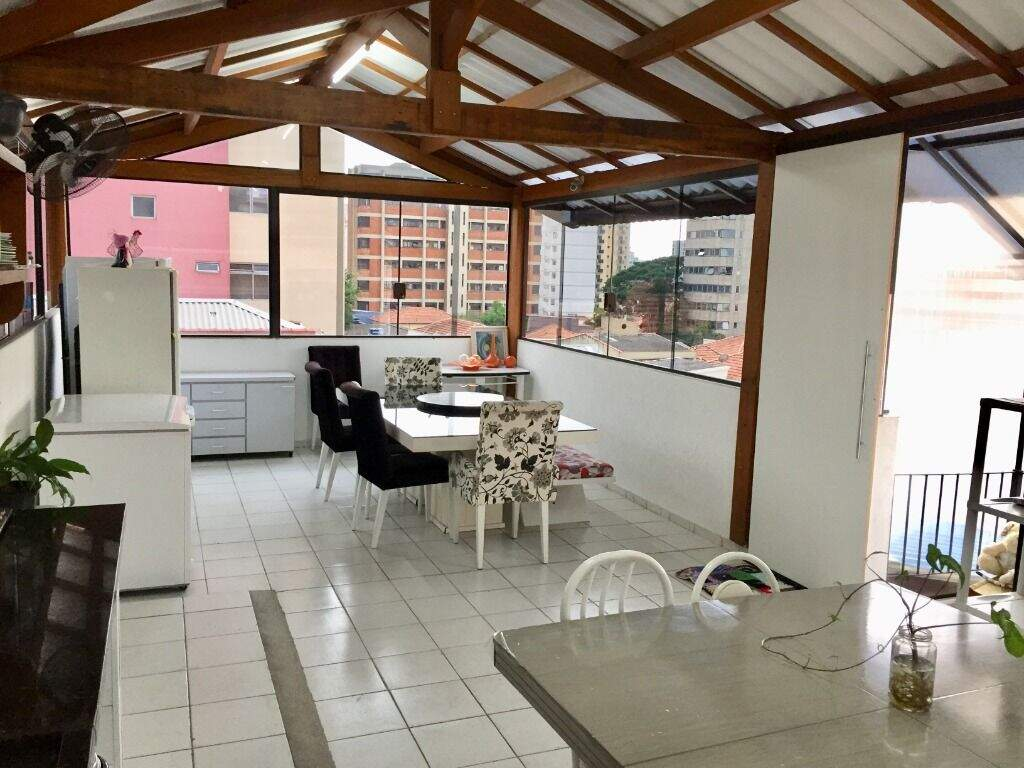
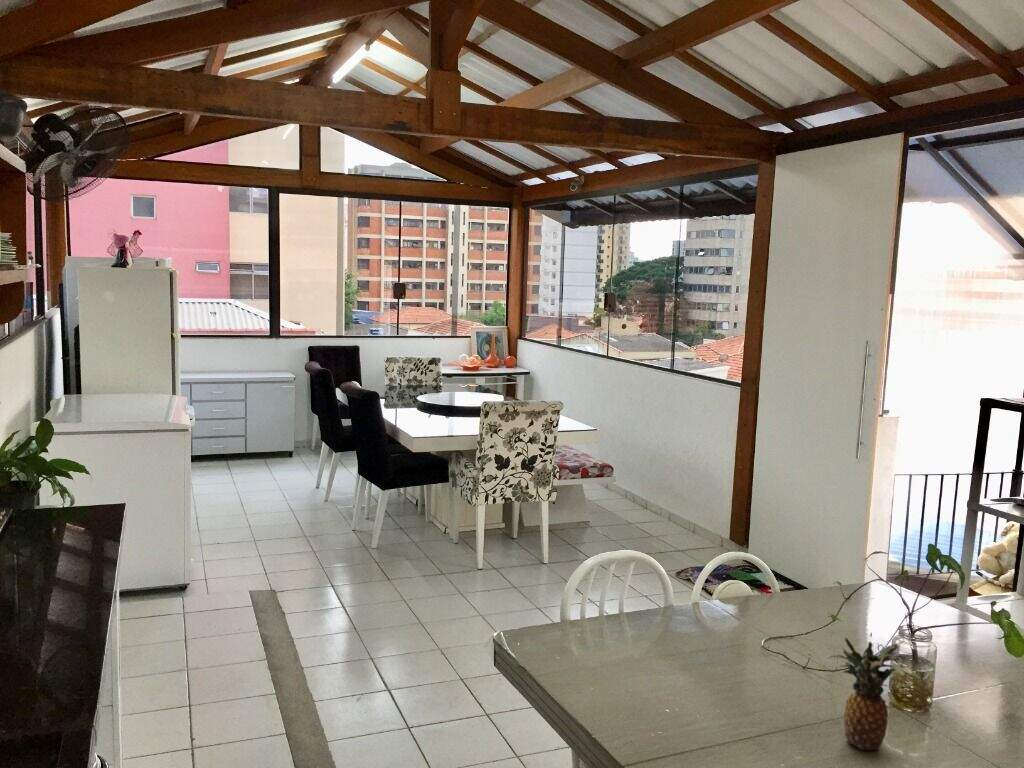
+ fruit [834,631,903,752]
